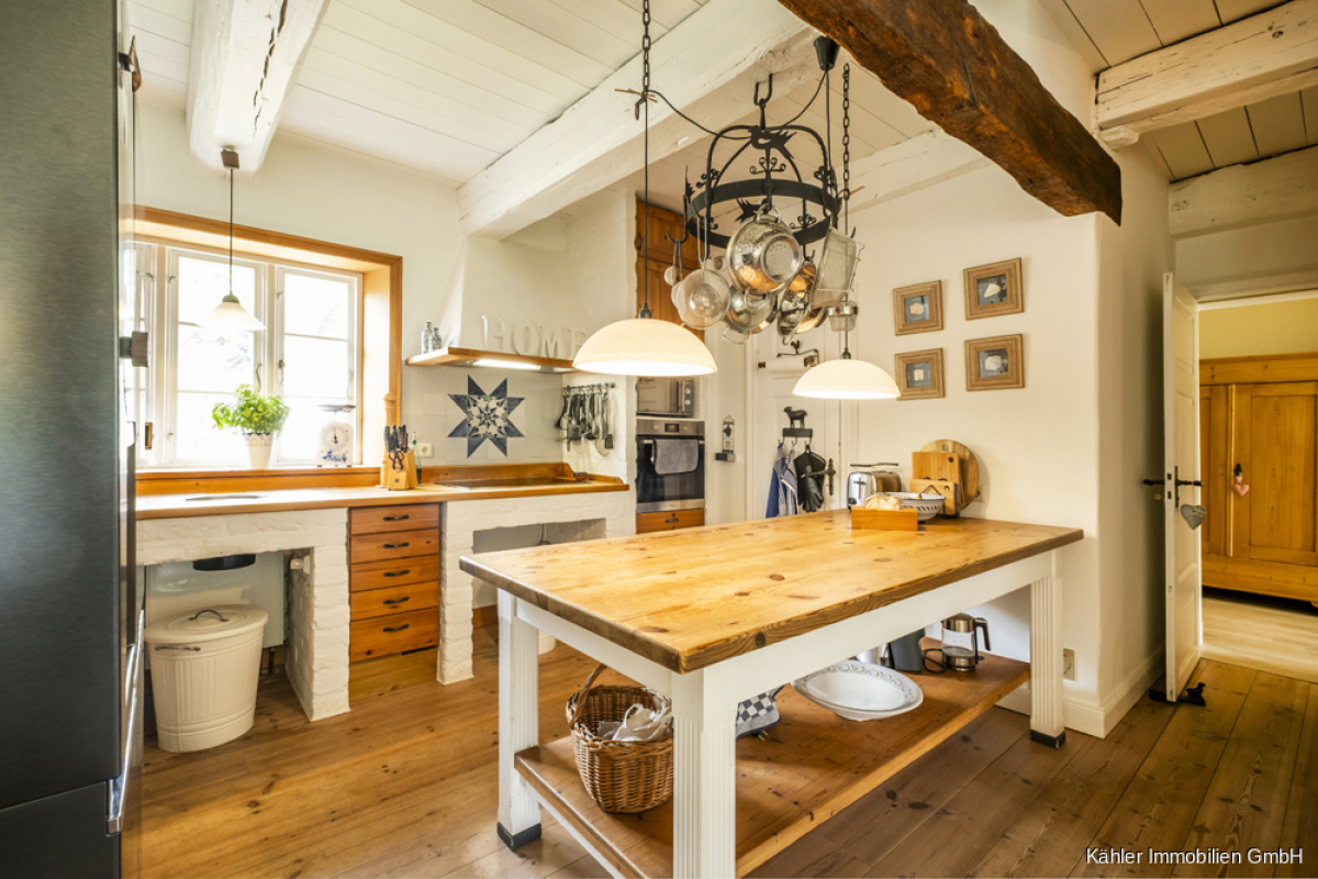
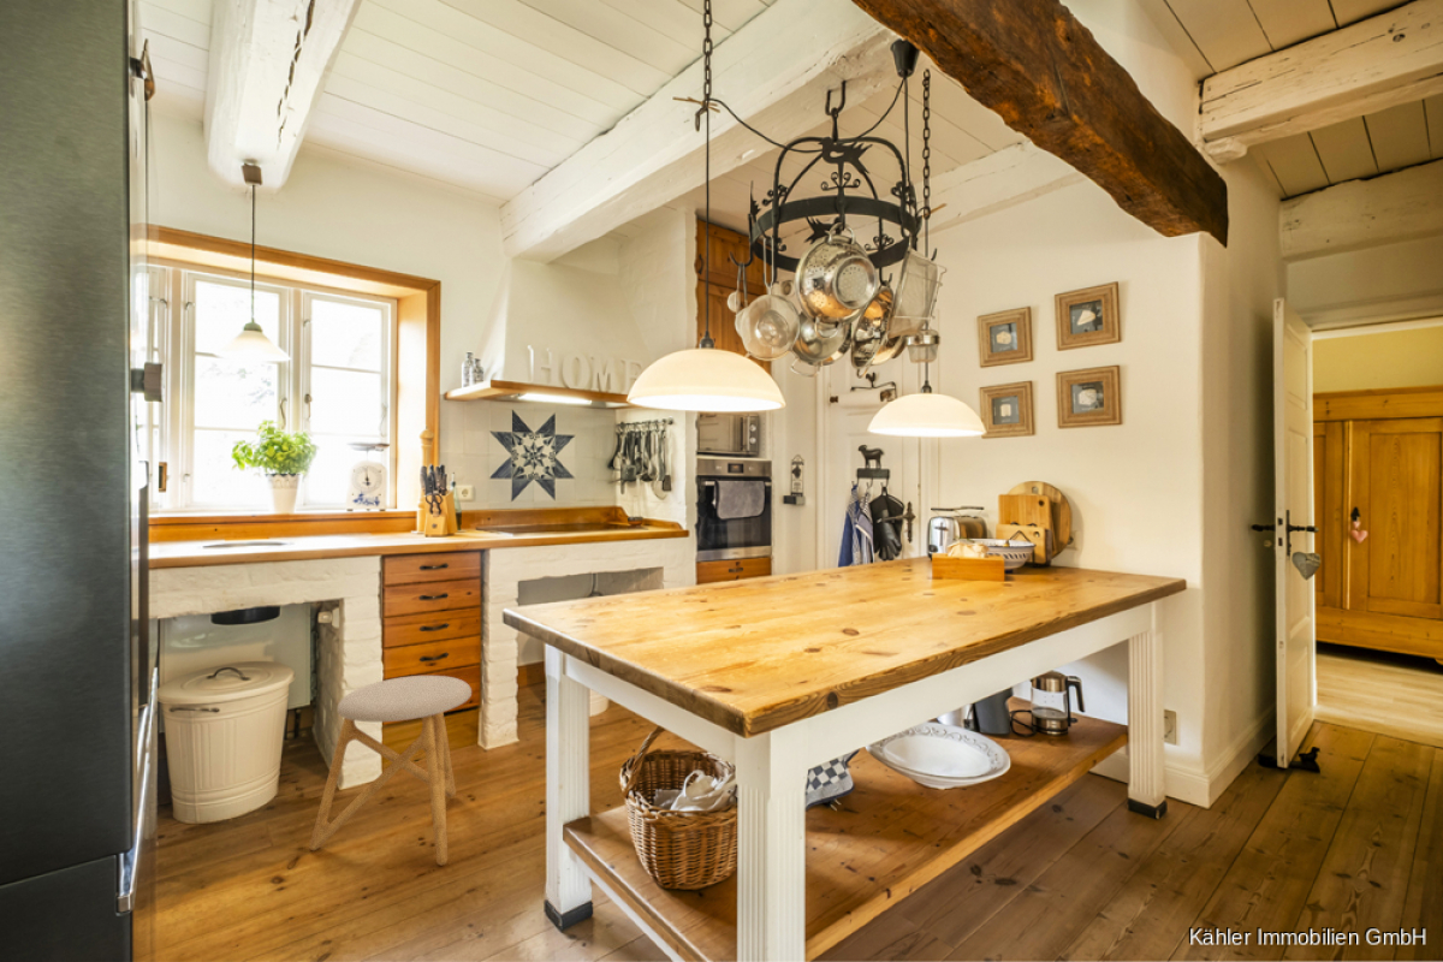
+ stool [308,675,473,866]
